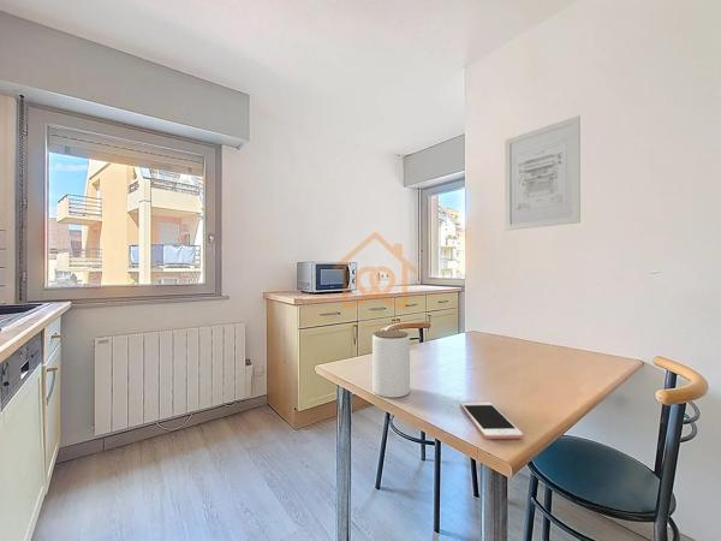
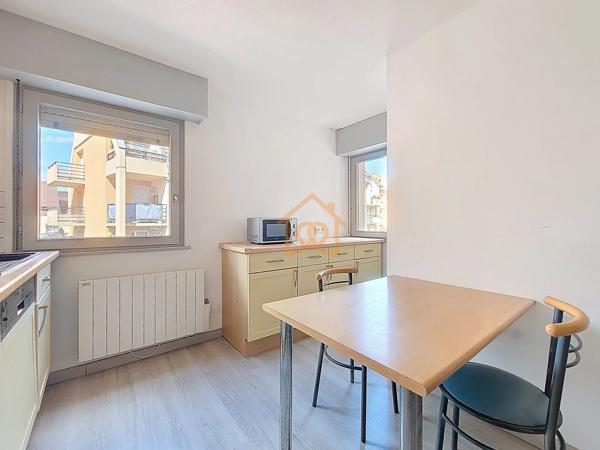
- jar [371,329,411,399]
- wall art [503,114,582,231]
- cell phone [459,402,524,440]
